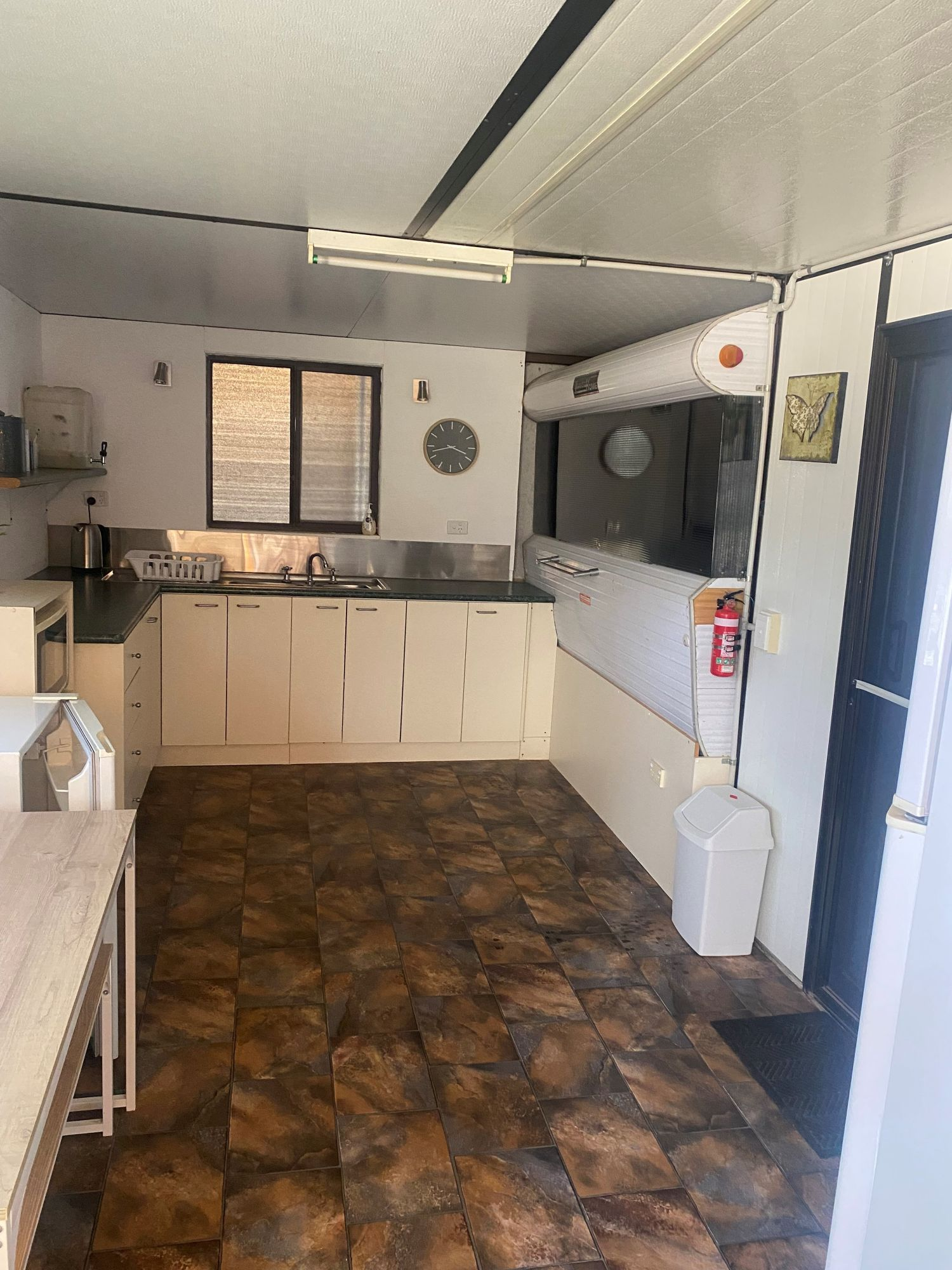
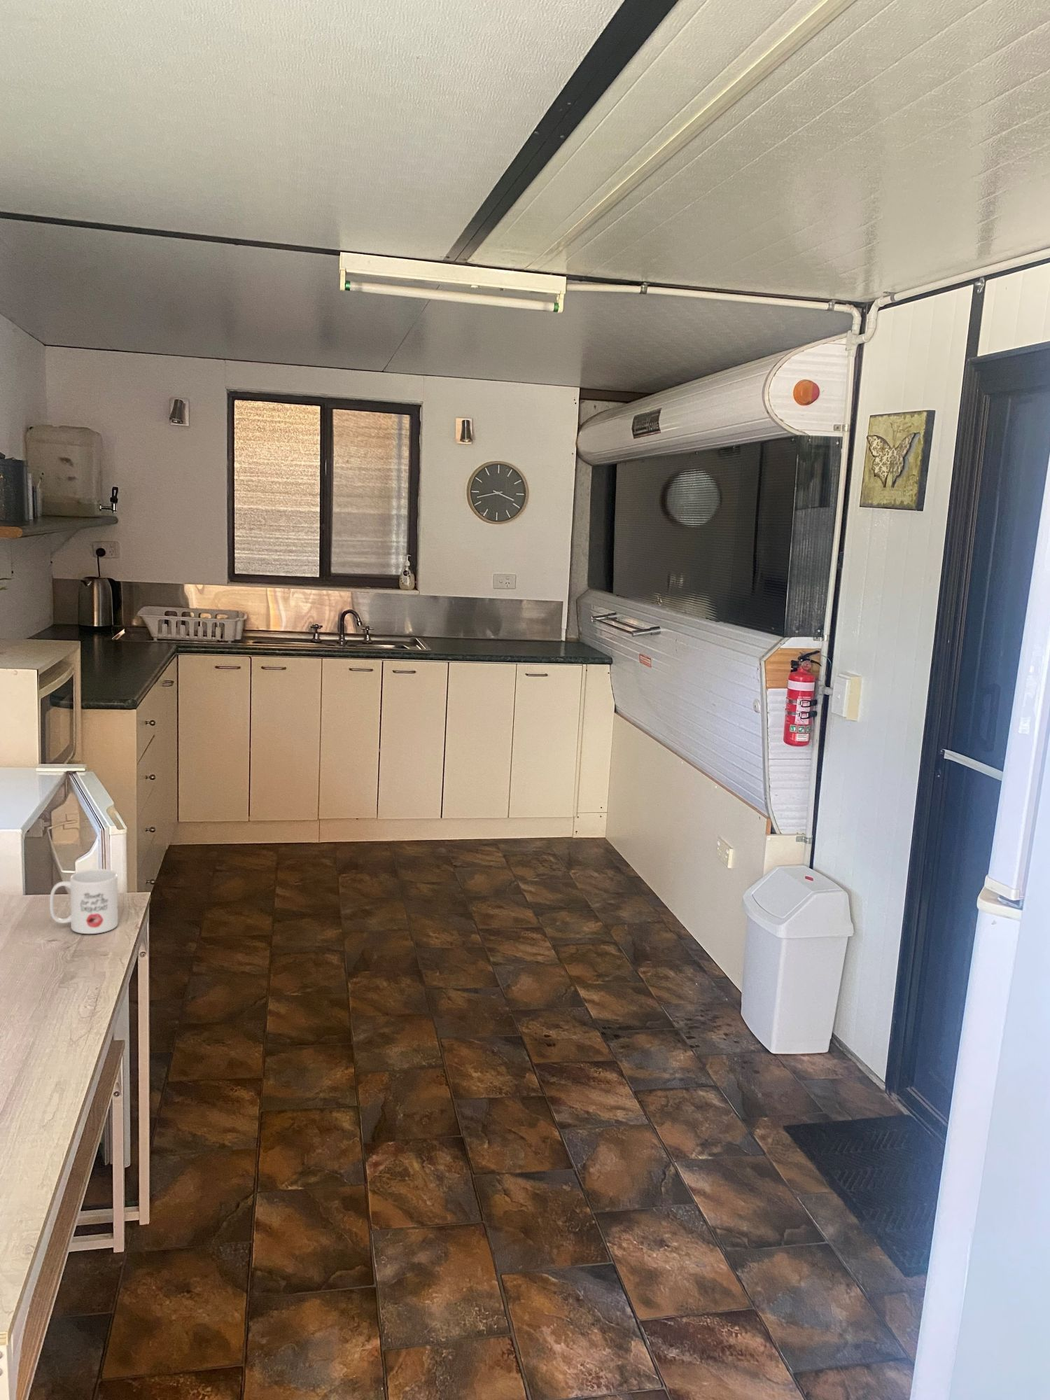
+ mug [49,868,119,935]
